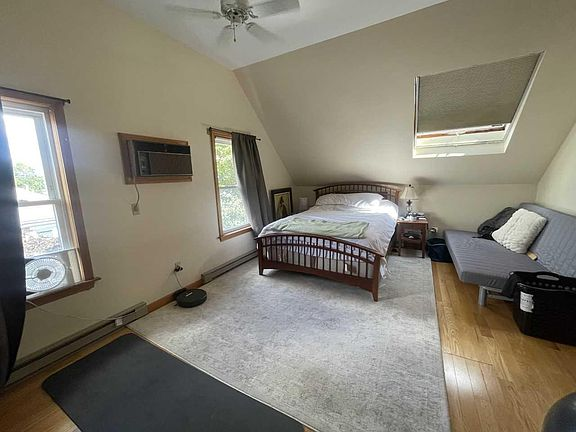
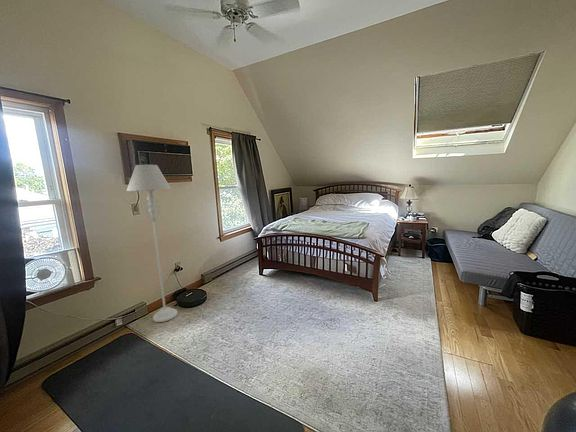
+ floor lamp [126,164,179,323]
